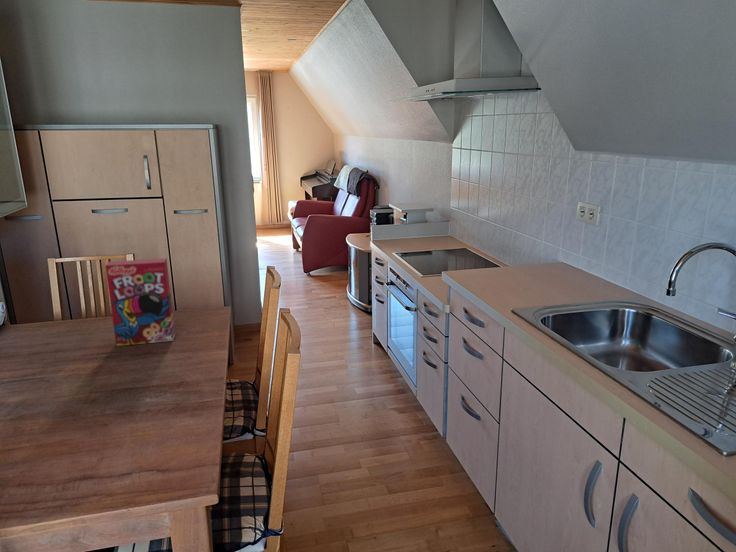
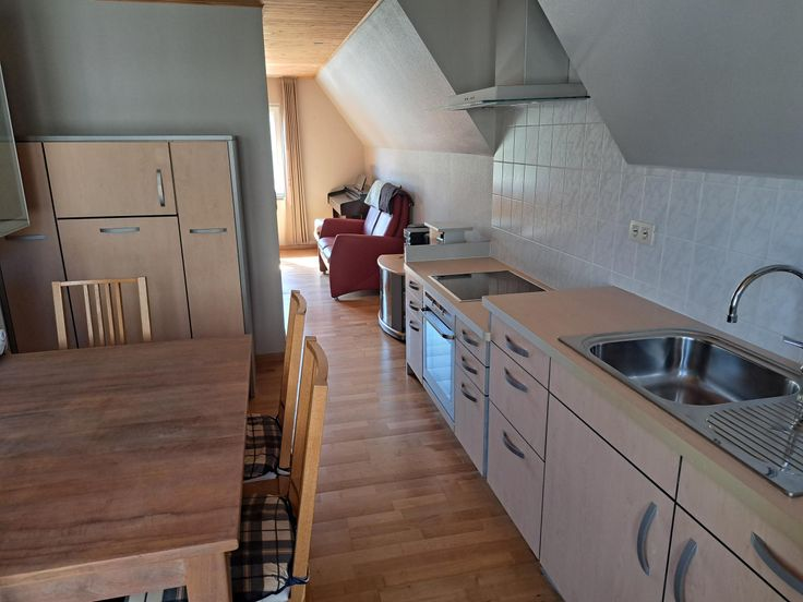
- cereal box [104,257,176,347]
